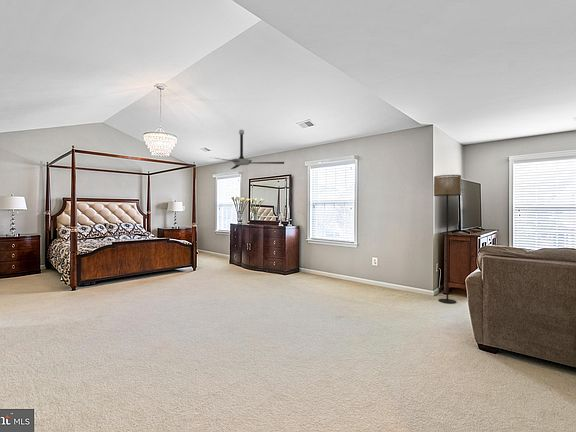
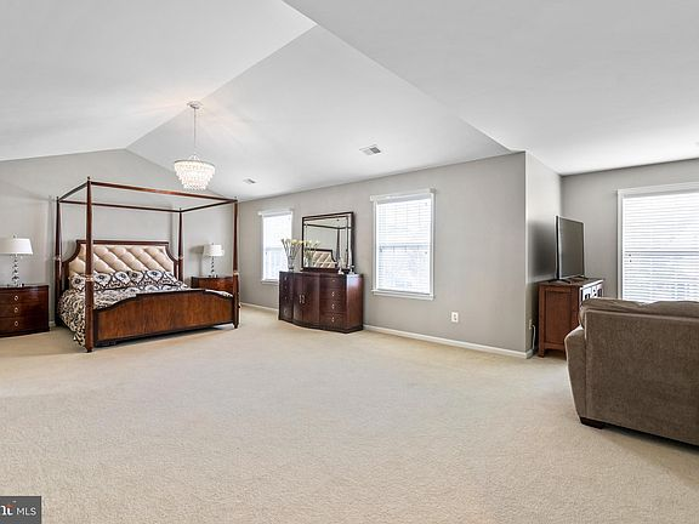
- ceiling fan [209,129,285,170]
- floor lamp [433,174,462,304]
